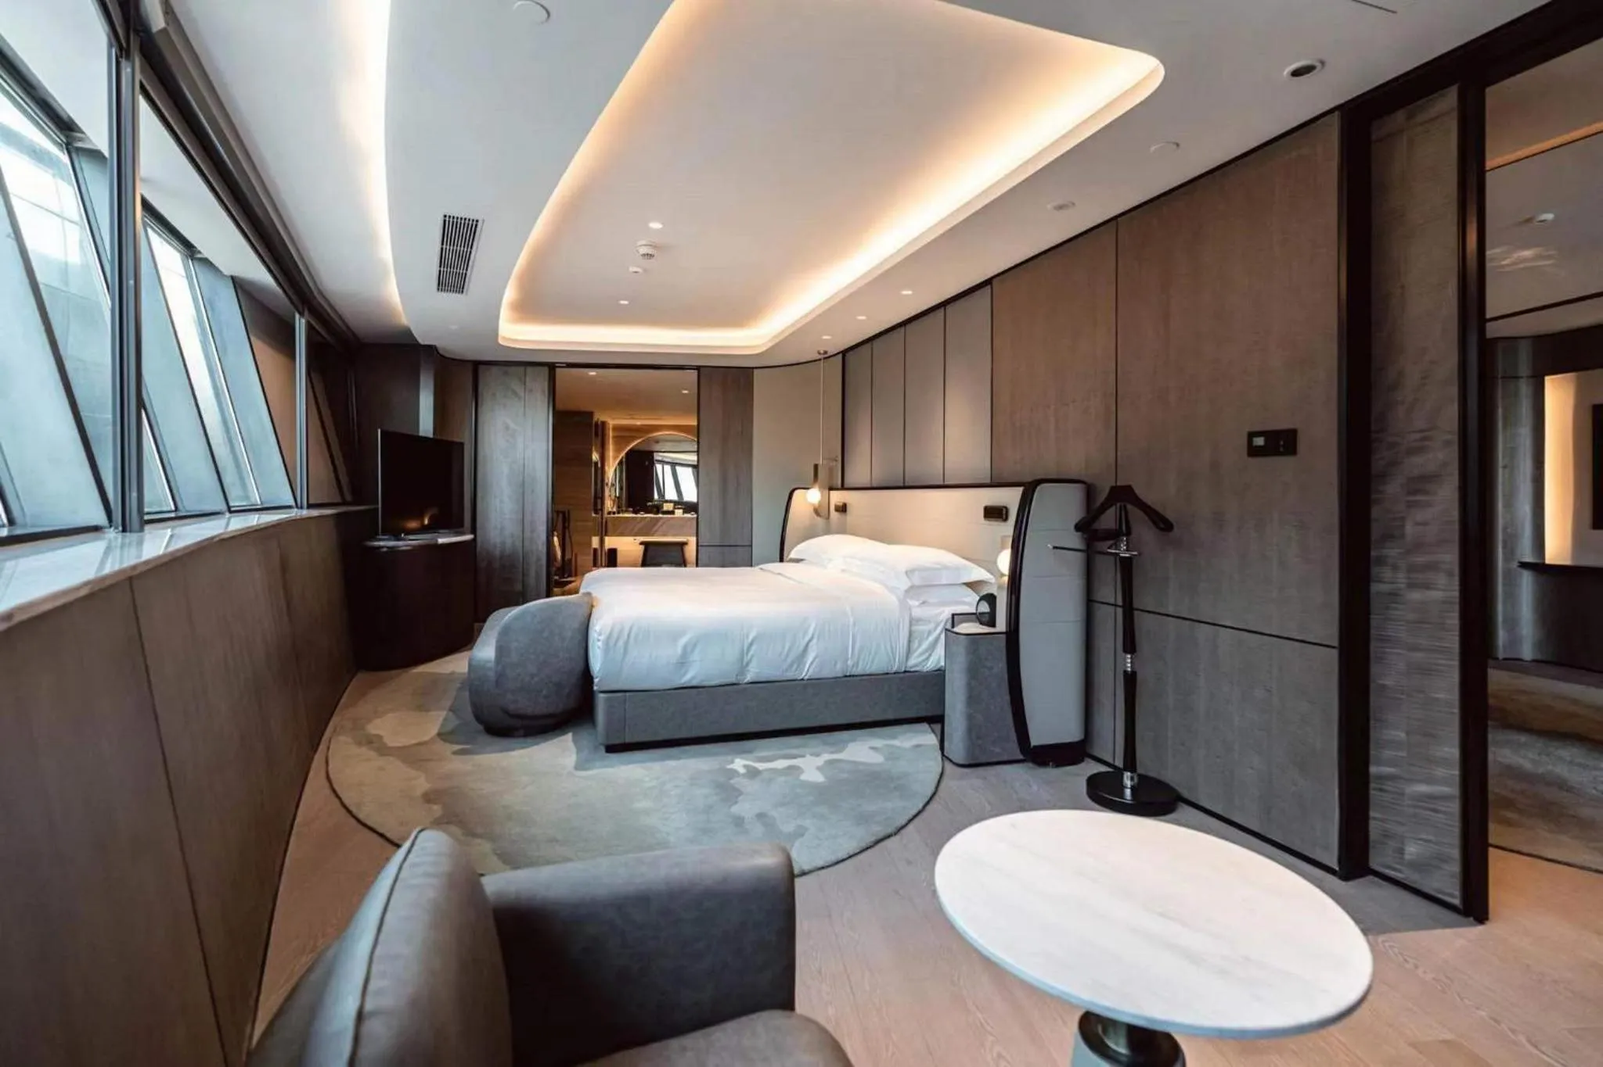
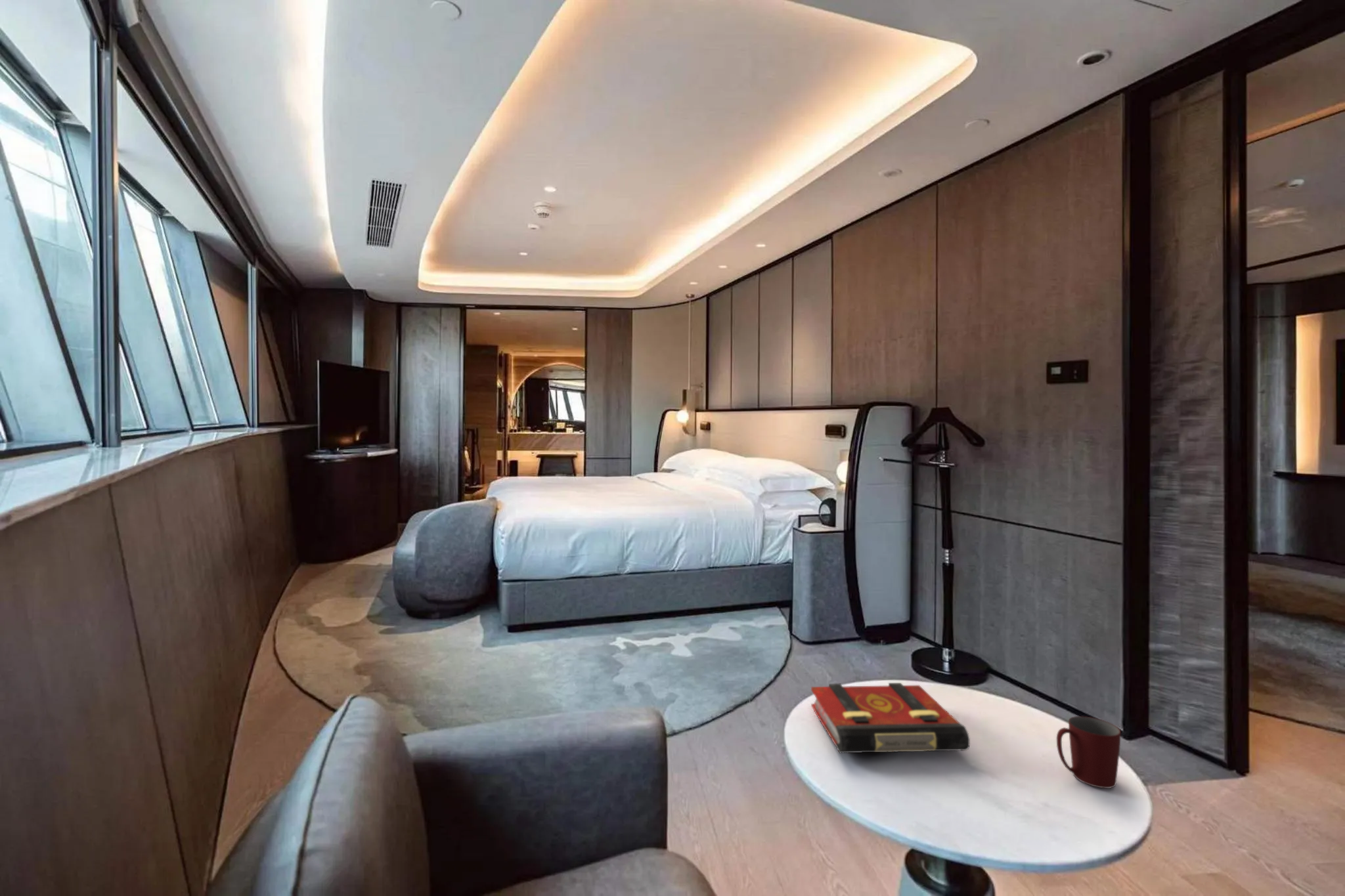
+ mug [1056,715,1121,789]
+ book [810,682,970,754]
